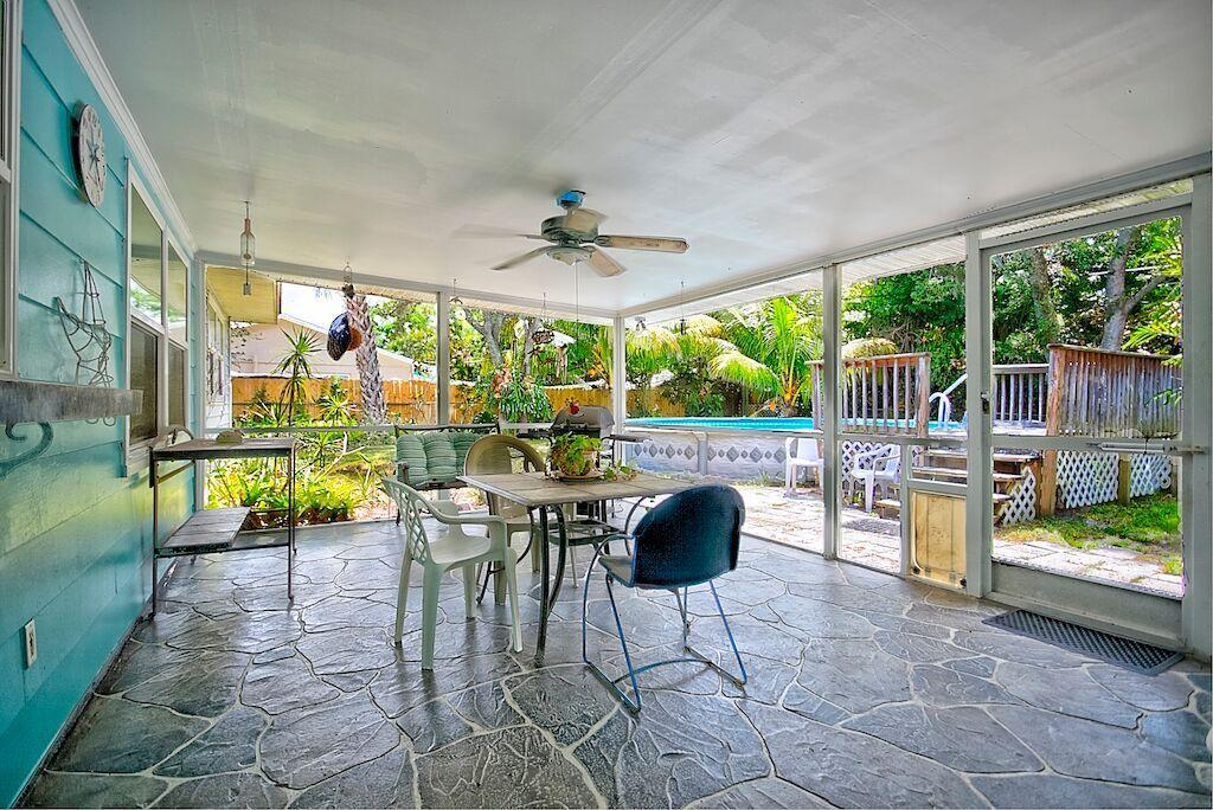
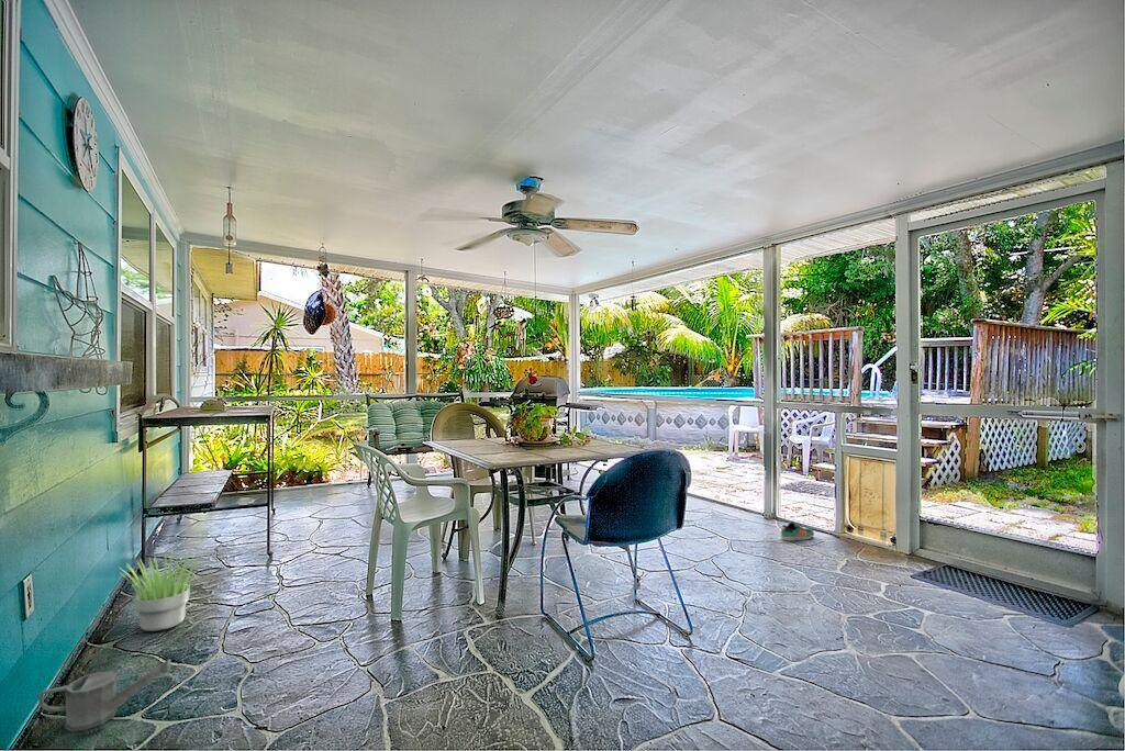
+ watering can [37,658,172,732]
+ sneaker [780,522,815,542]
+ potted plant [119,550,205,632]
